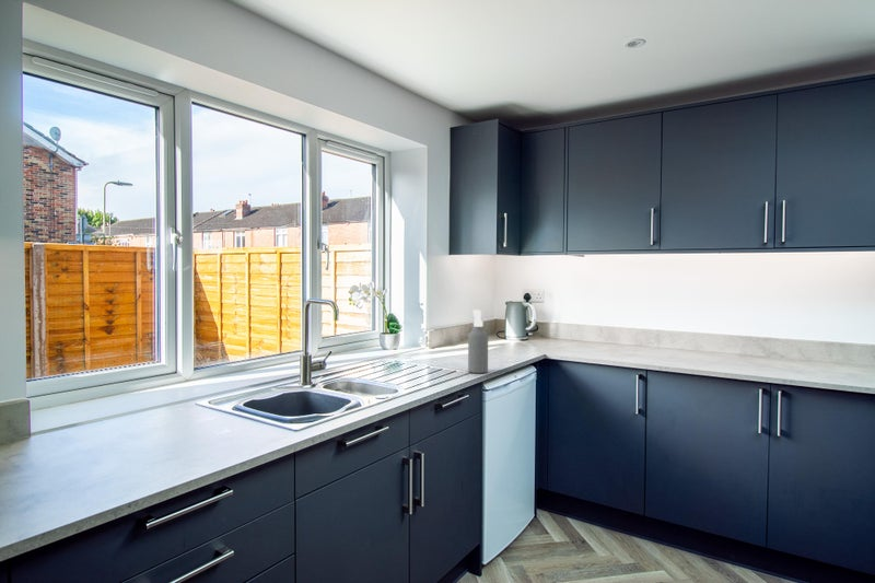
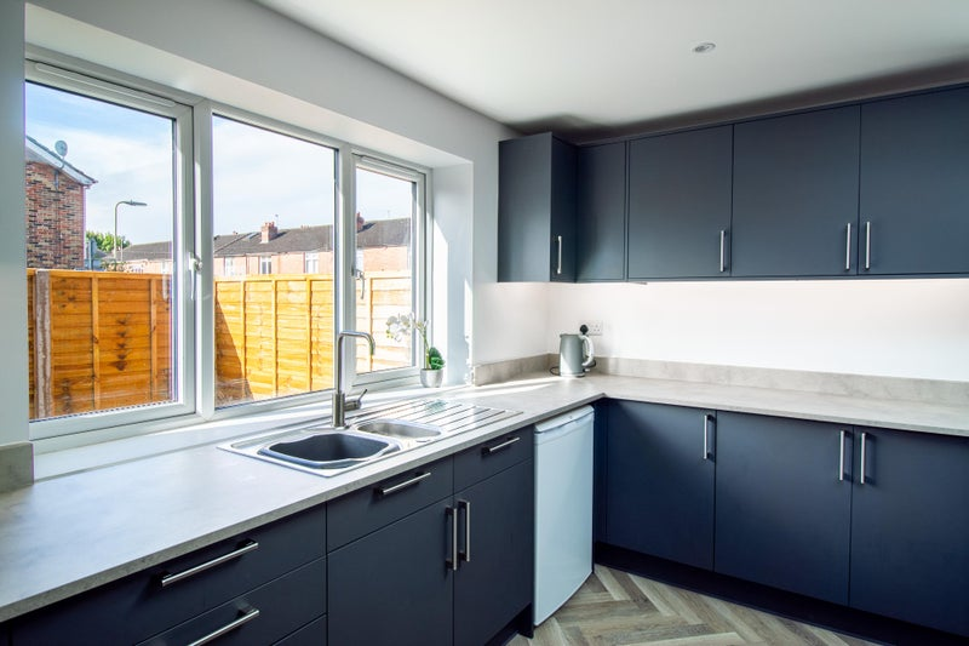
- spray bottle [467,308,489,374]
